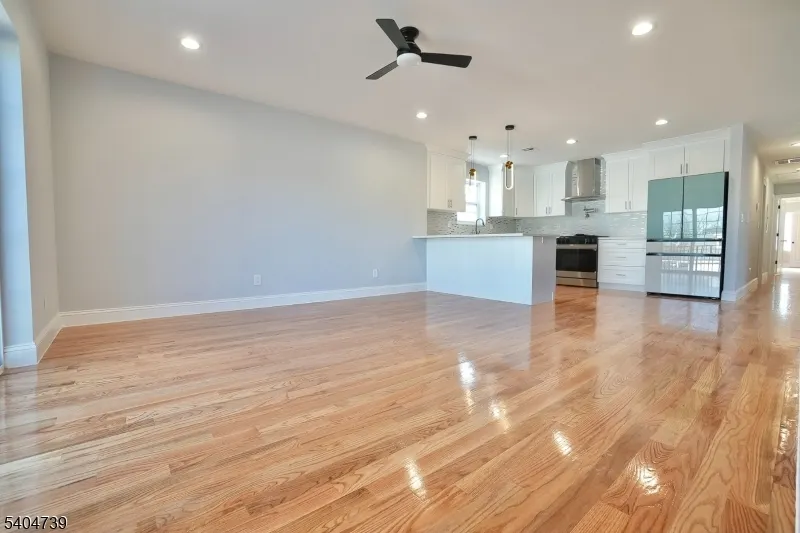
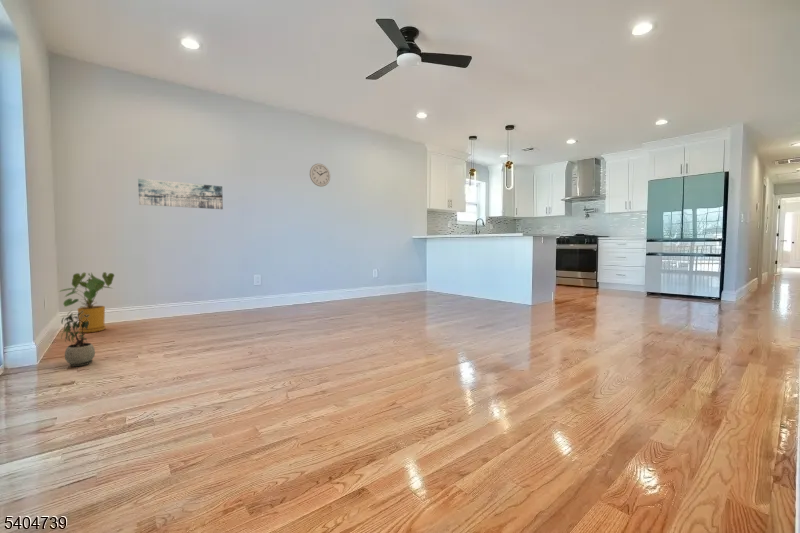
+ wall art [137,177,224,210]
+ potted plant [60,310,96,368]
+ wall clock [309,163,331,188]
+ house plant [58,271,115,334]
